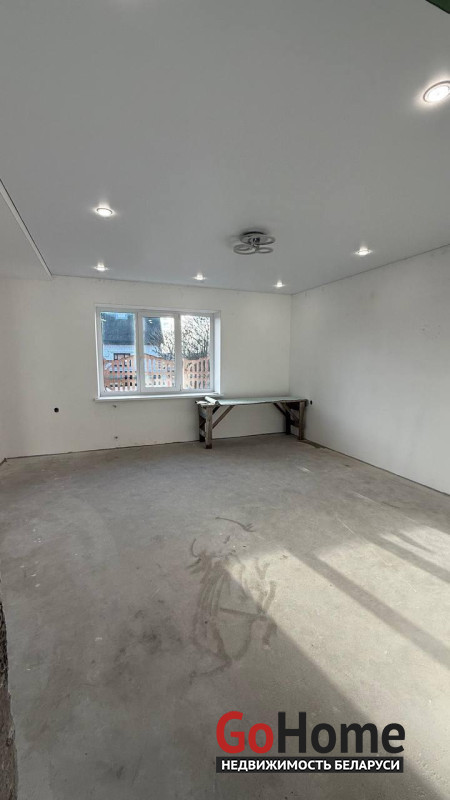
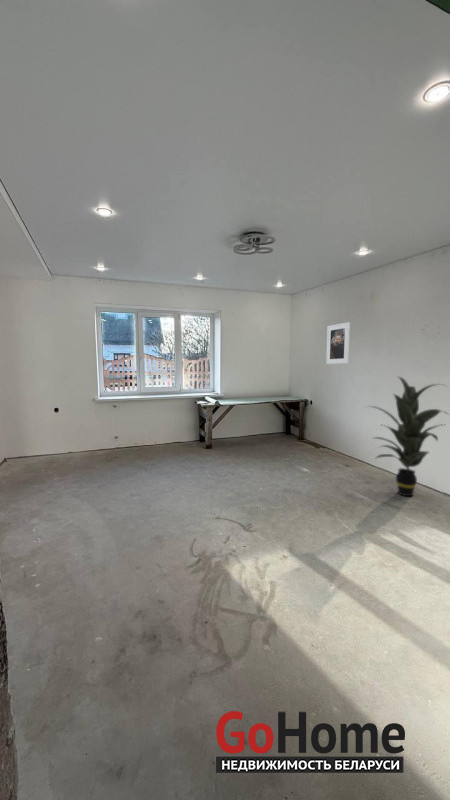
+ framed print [325,321,351,365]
+ indoor plant [365,376,450,497]
